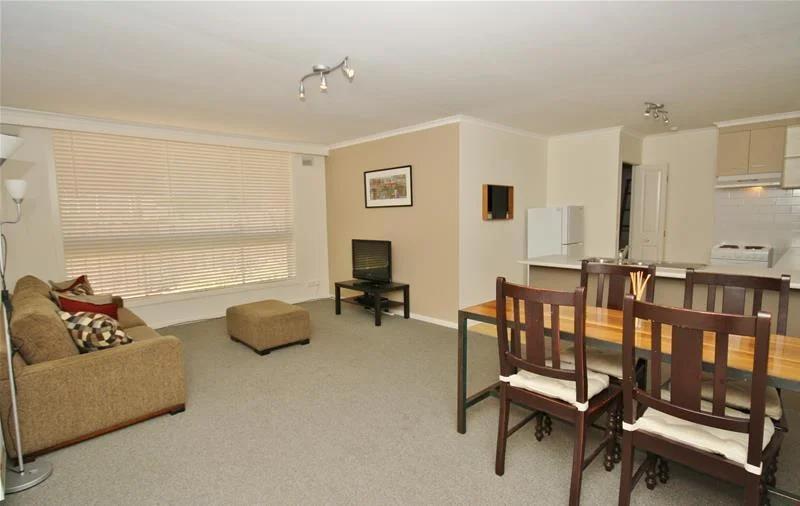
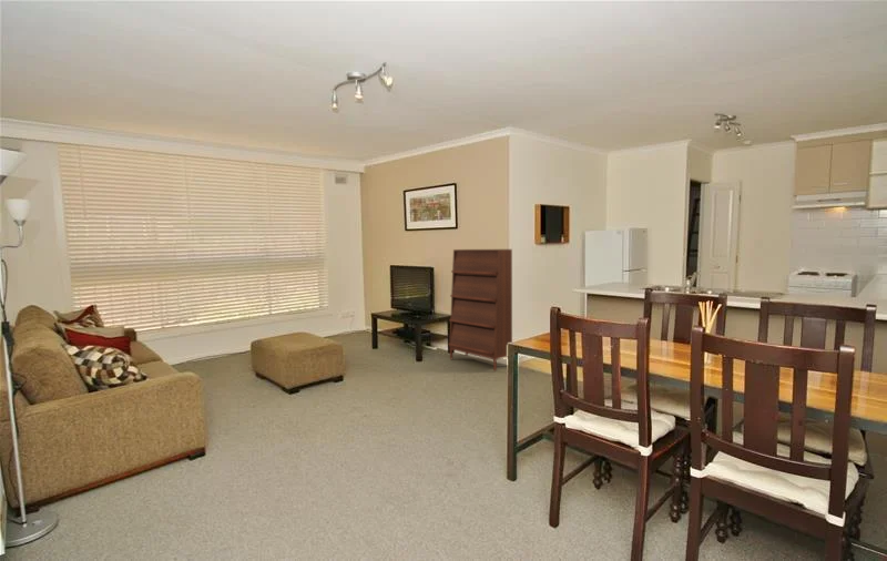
+ shoe cabinet [447,248,513,373]
